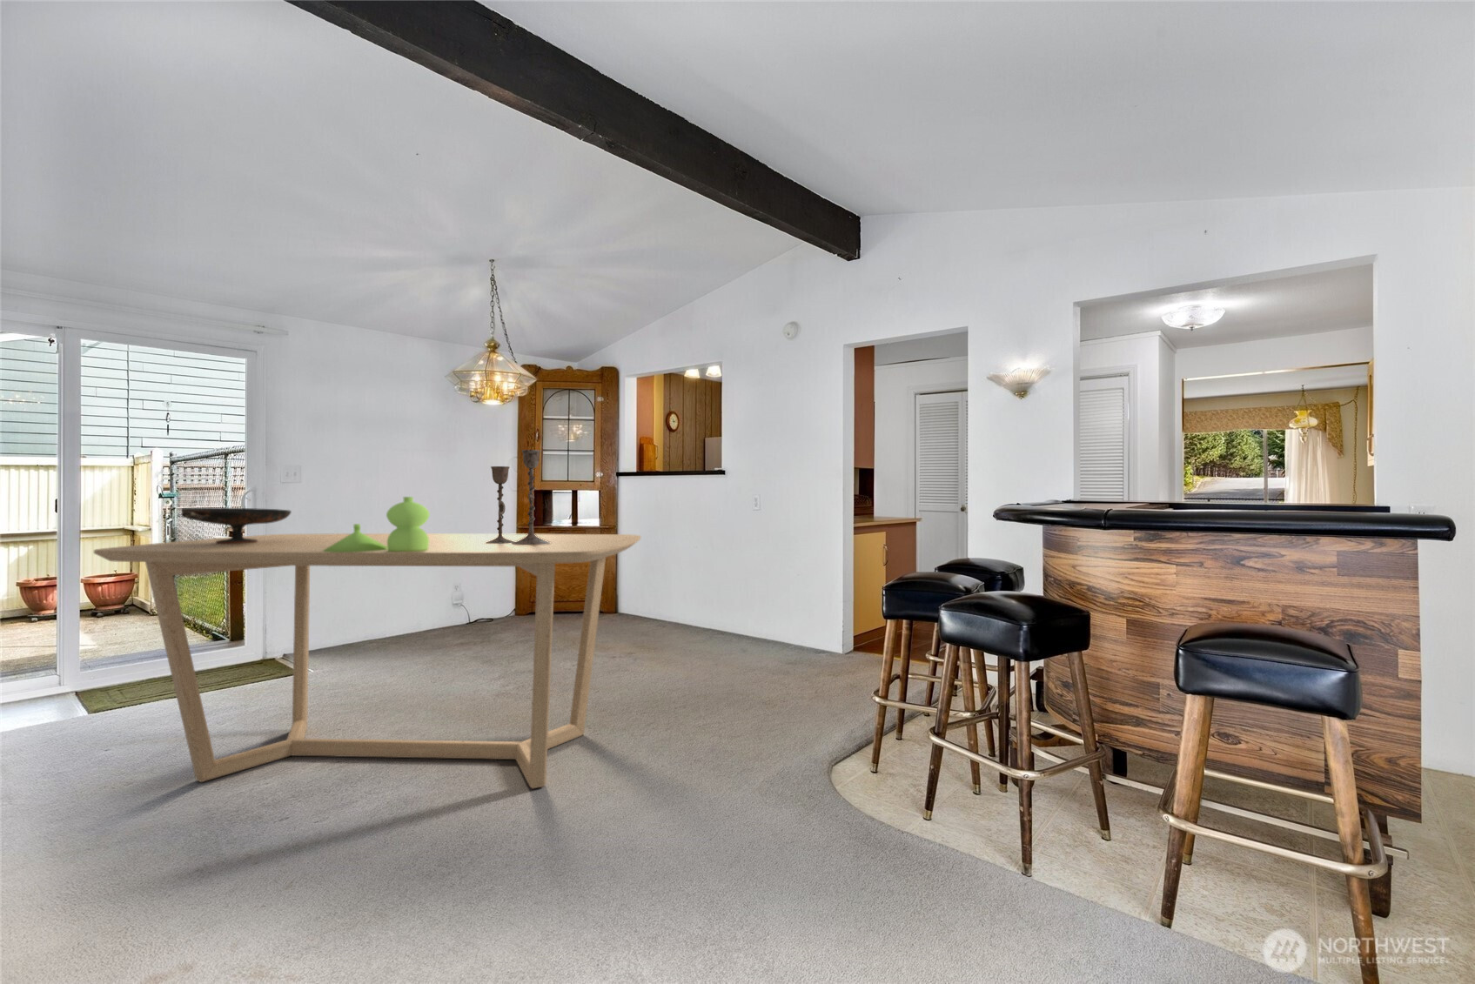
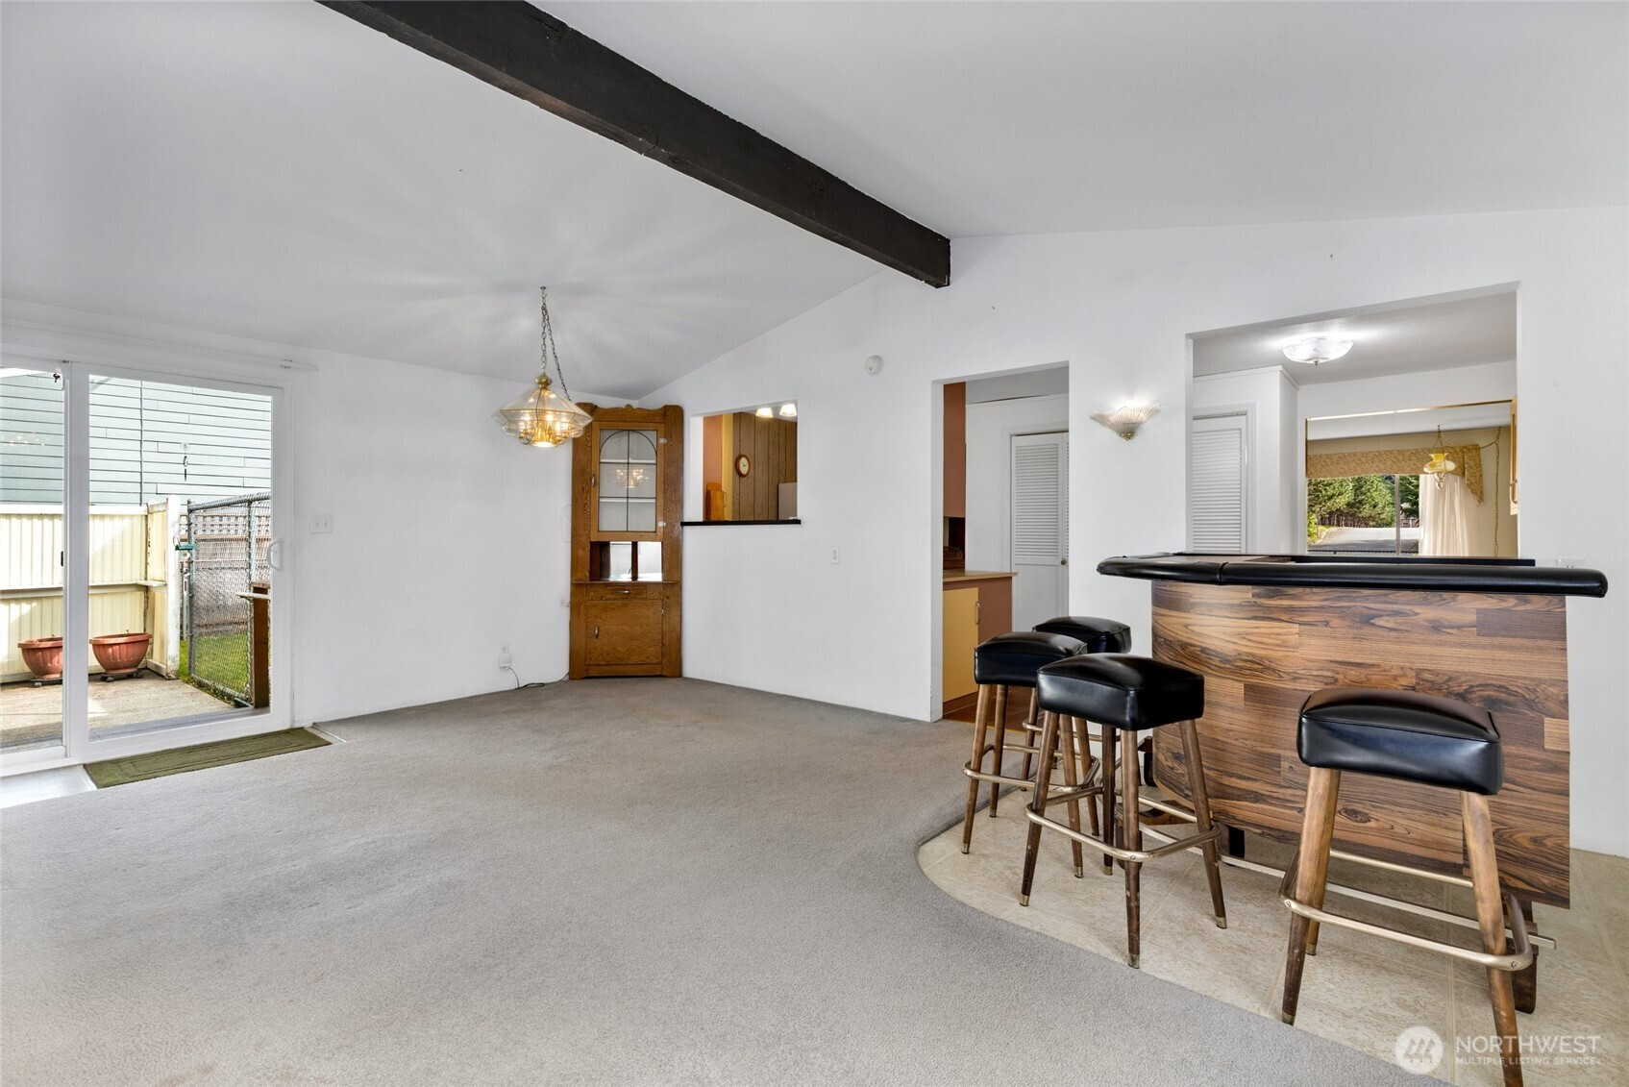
- candlestick [484,449,551,546]
- dining table [93,533,641,790]
- decorative bowl [180,507,292,544]
- vase [323,496,431,552]
